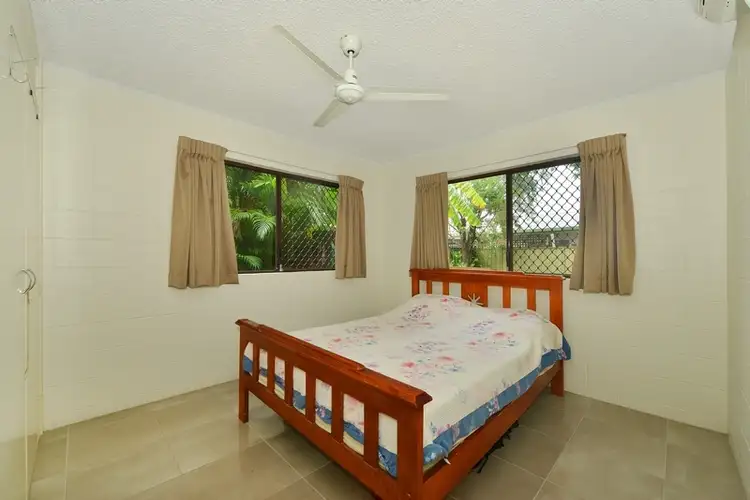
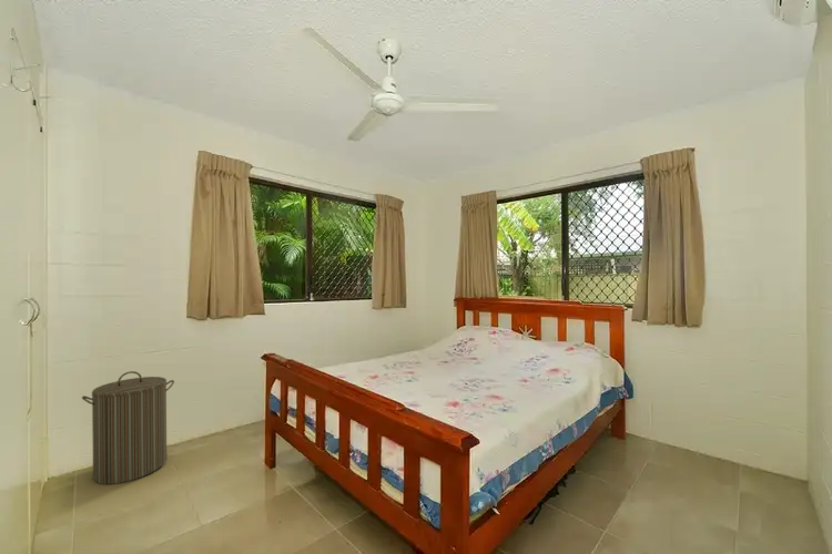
+ laundry hamper [81,370,175,485]
